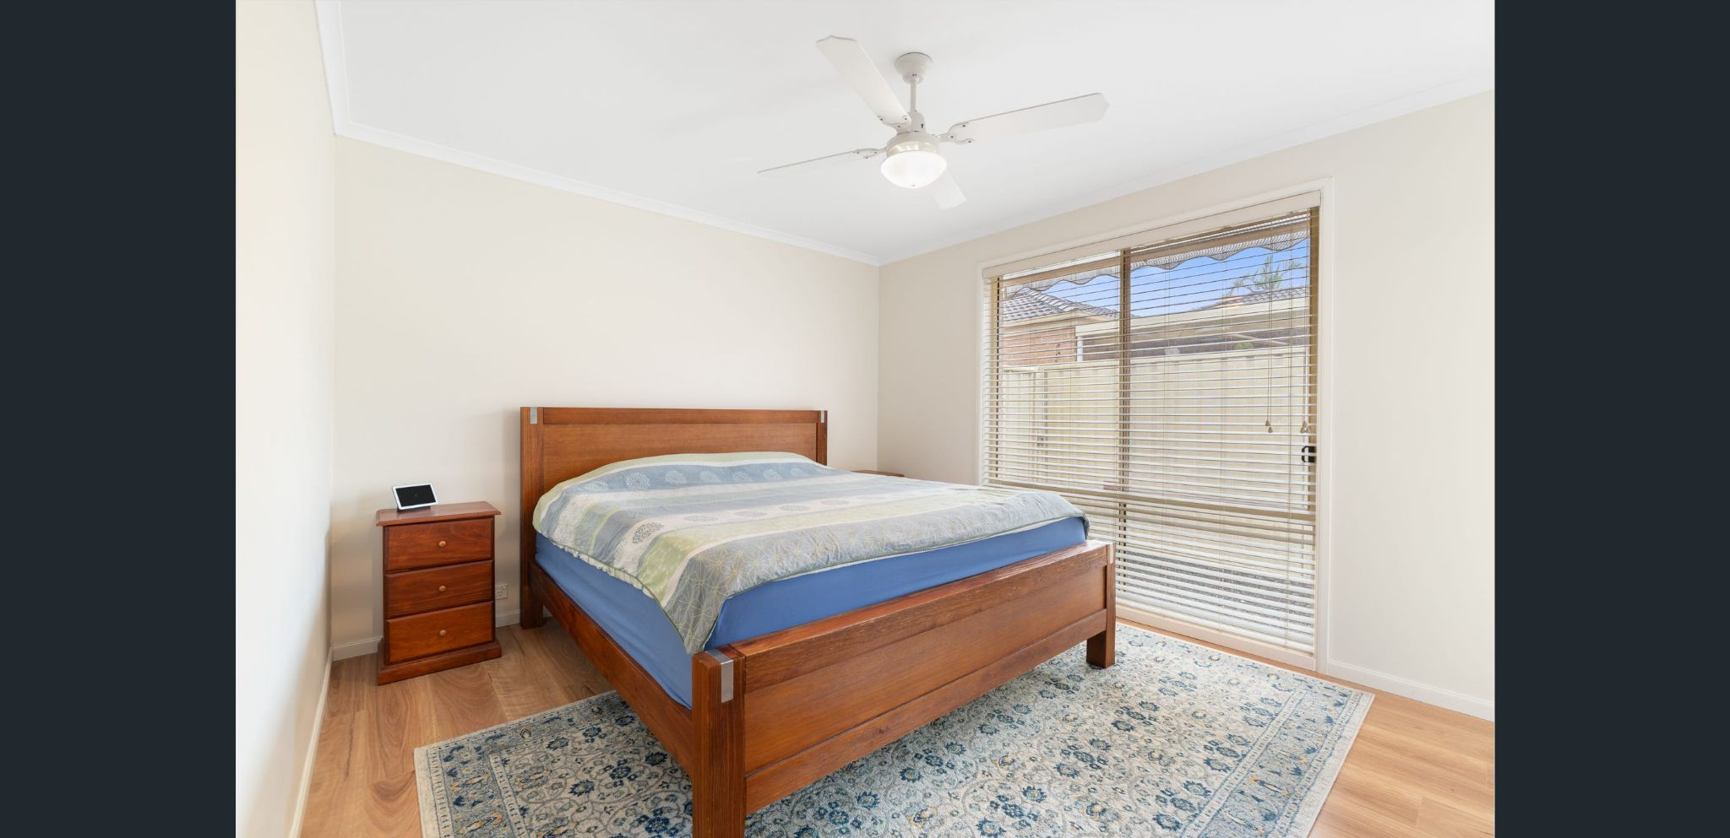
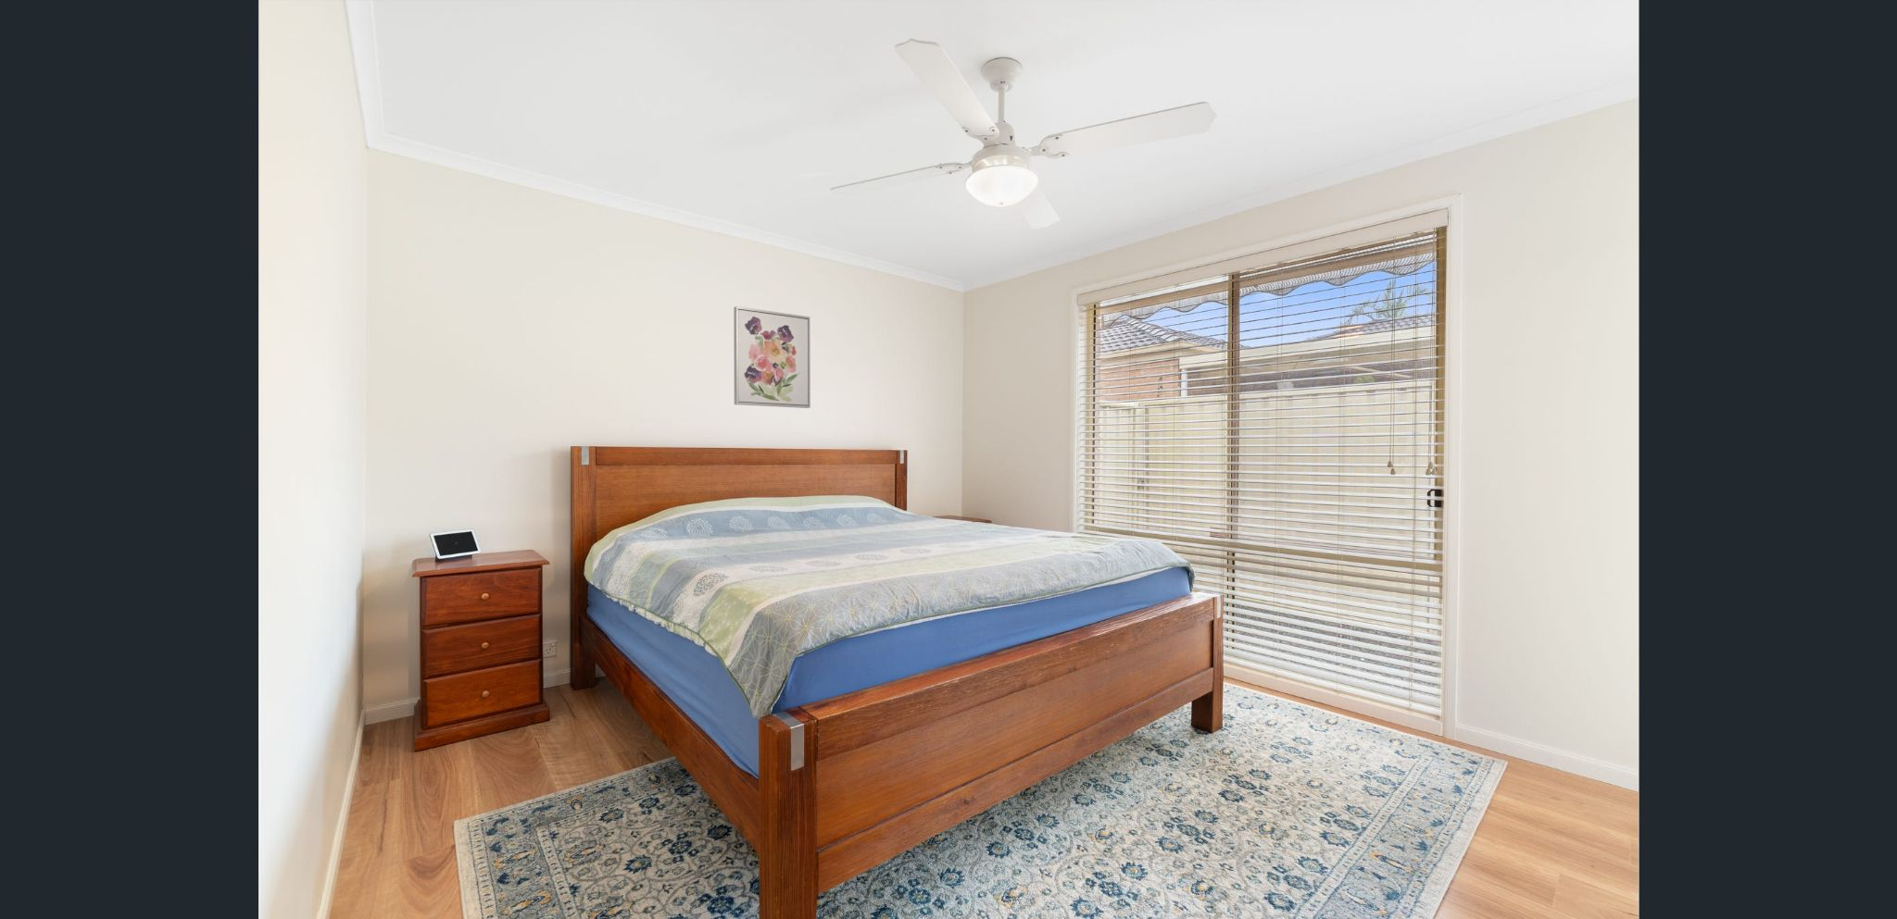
+ wall art [733,306,812,409]
